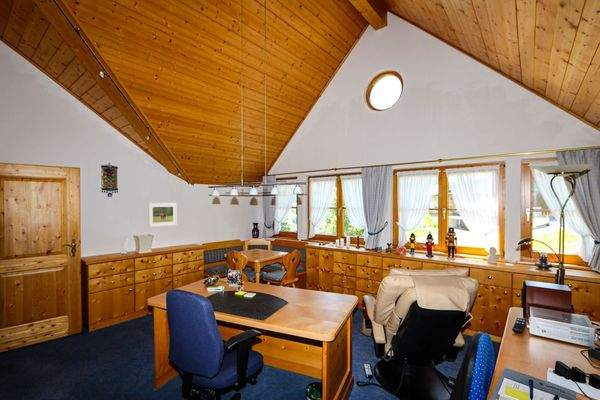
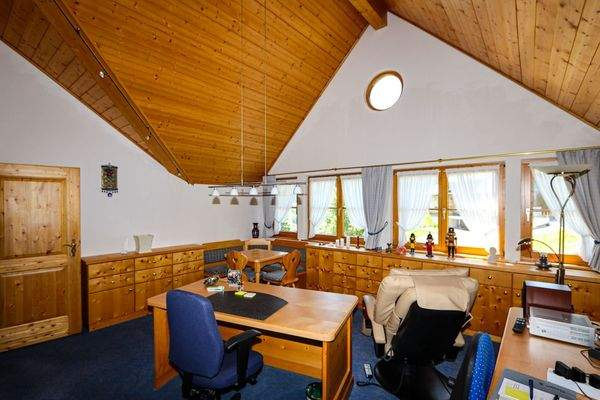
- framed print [147,202,178,228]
